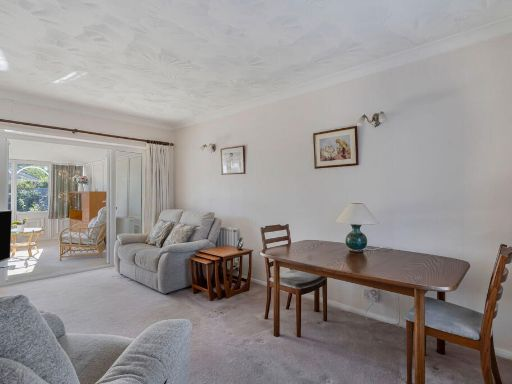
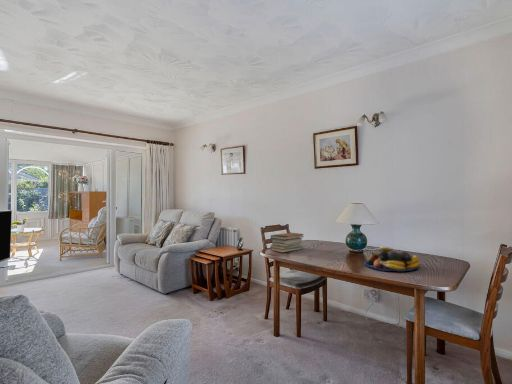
+ fruit bowl [364,247,421,272]
+ book stack [269,232,305,254]
